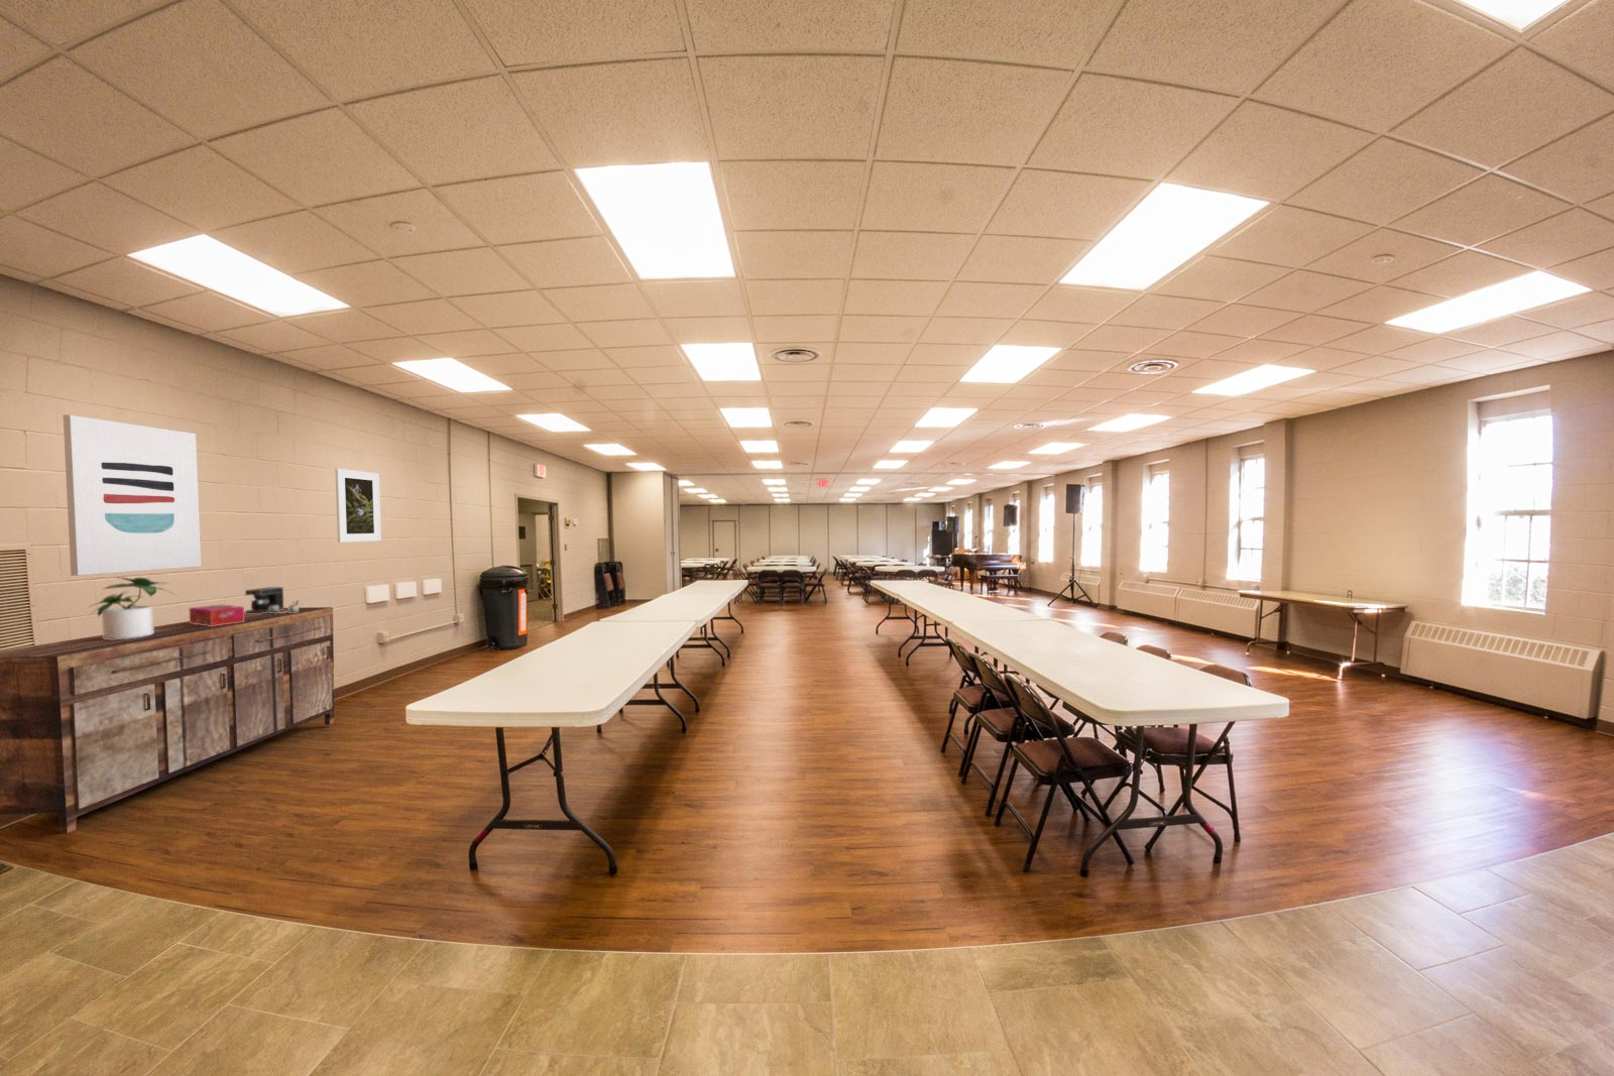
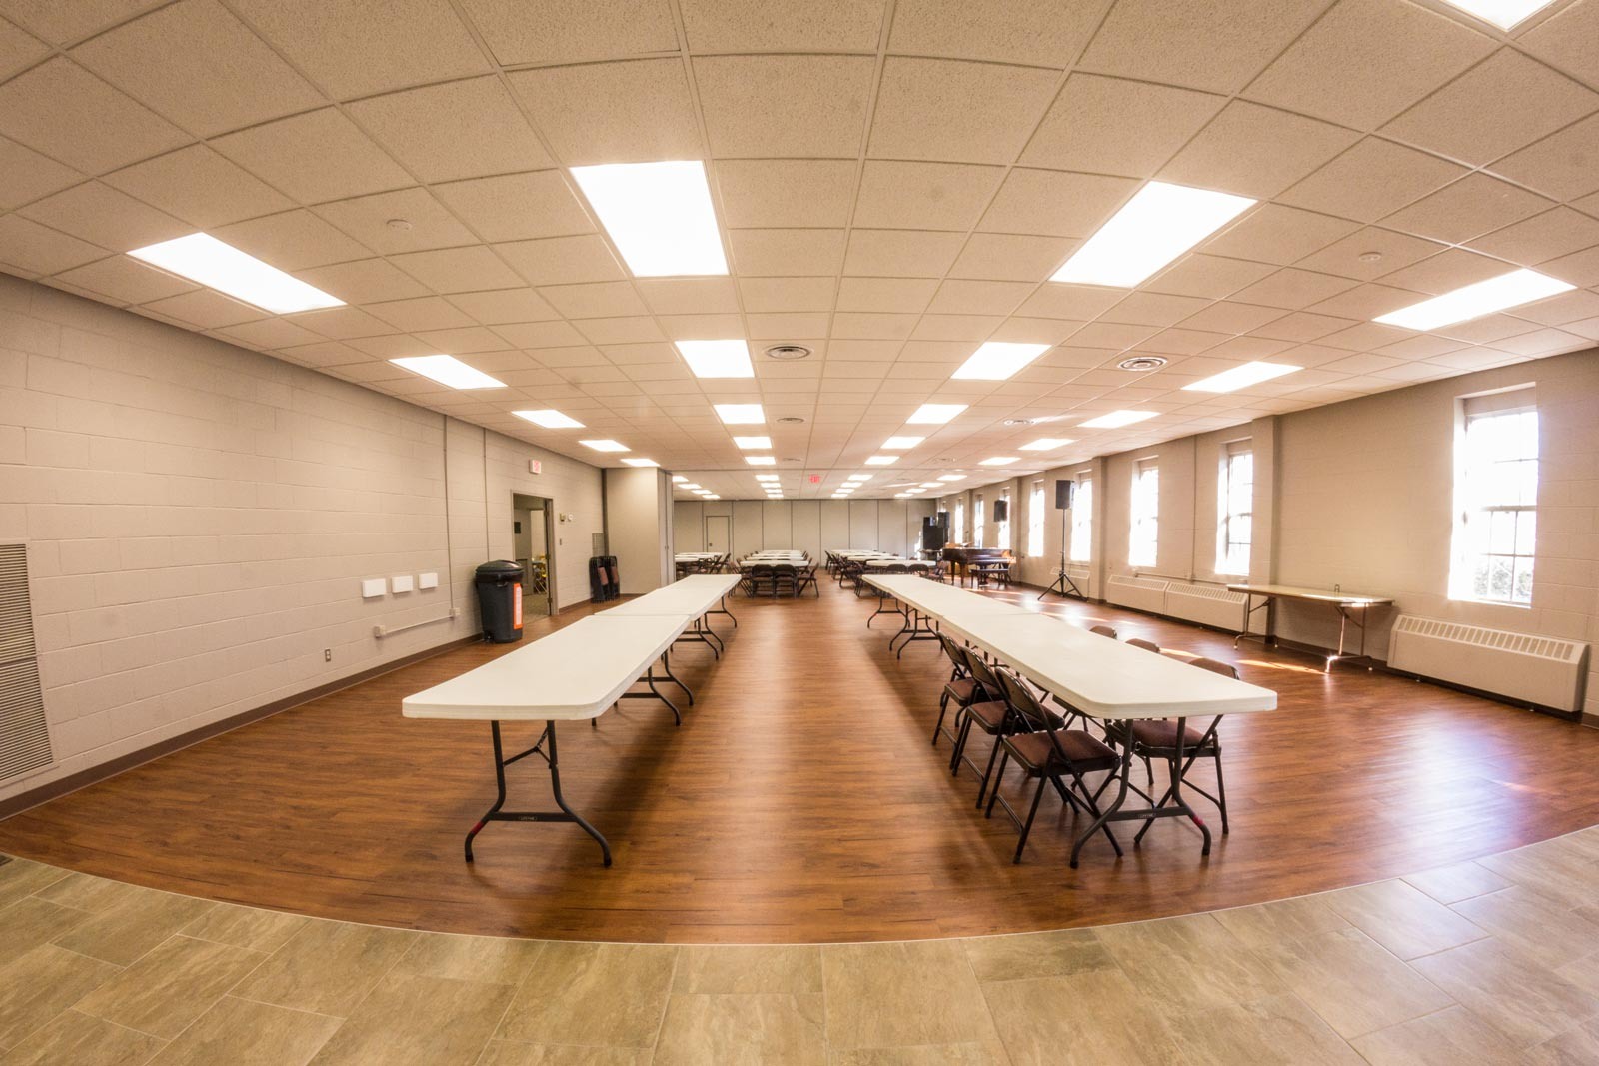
- potted plant [84,575,177,640]
- tissue box [187,603,245,626]
- sideboard [0,606,335,833]
- coffee maker [244,586,300,614]
- wall art [62,413,202,576]
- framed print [334,468,382,544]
